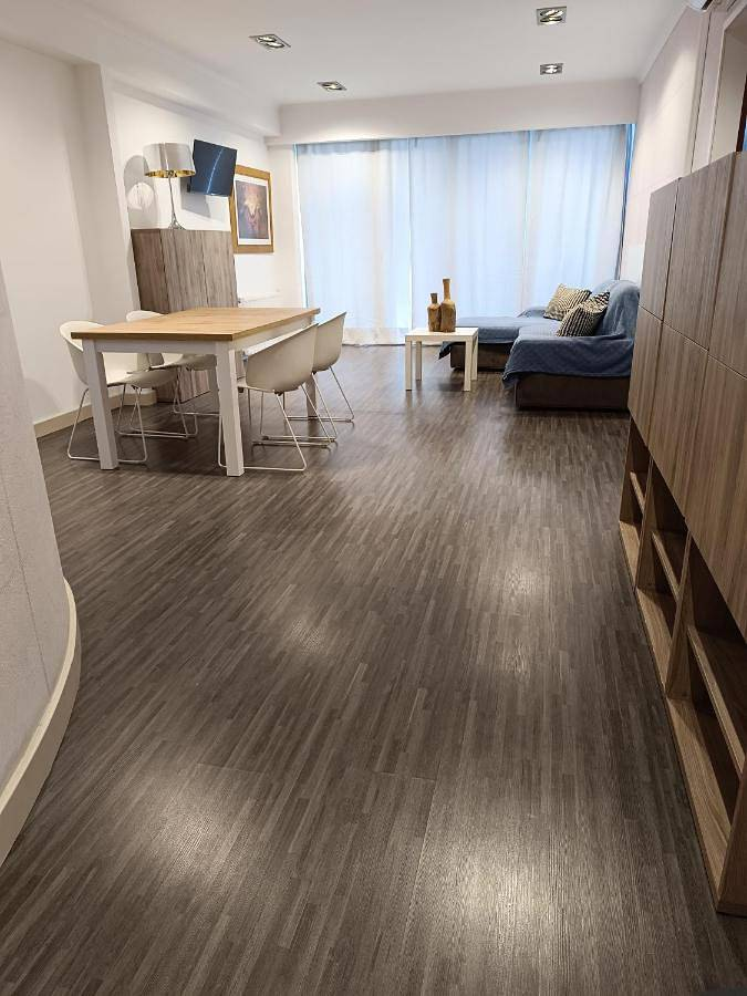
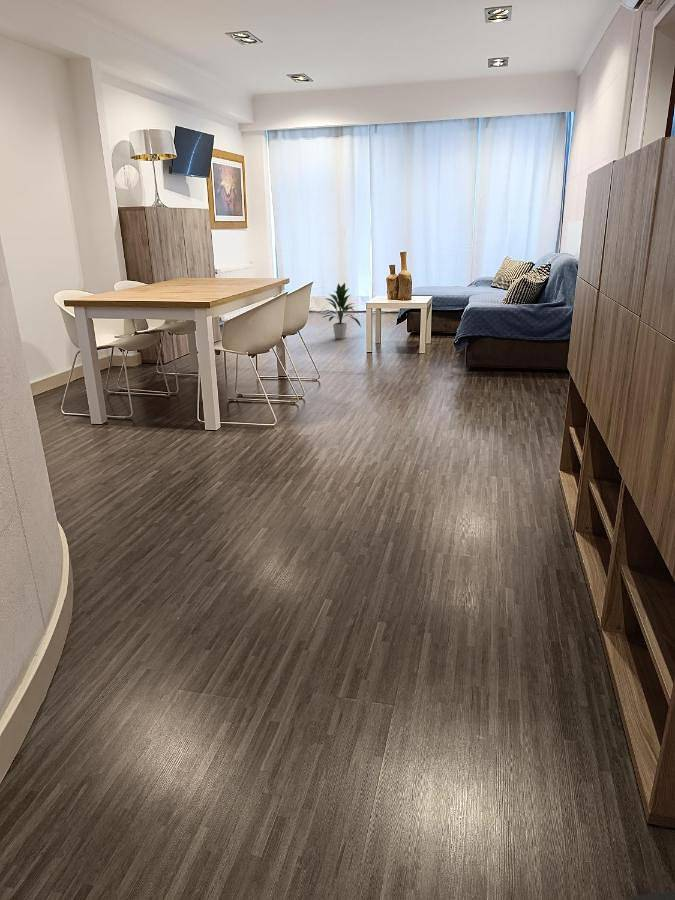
+ indoor plant [320,282,362,340]
